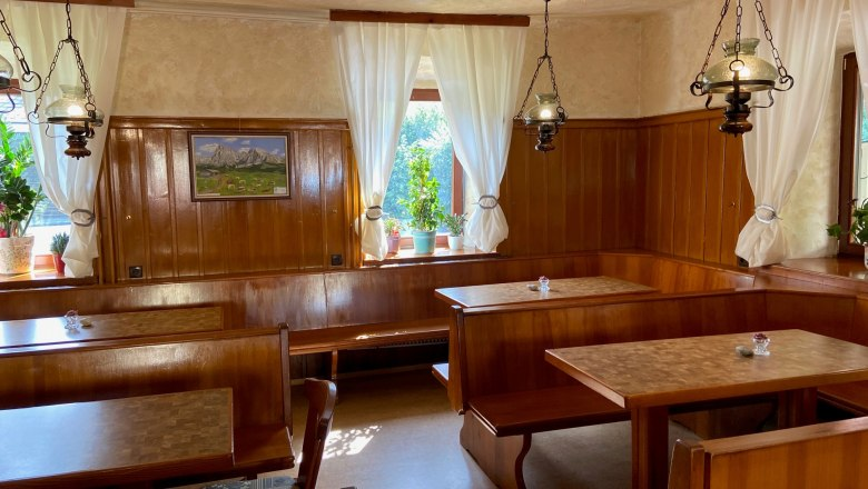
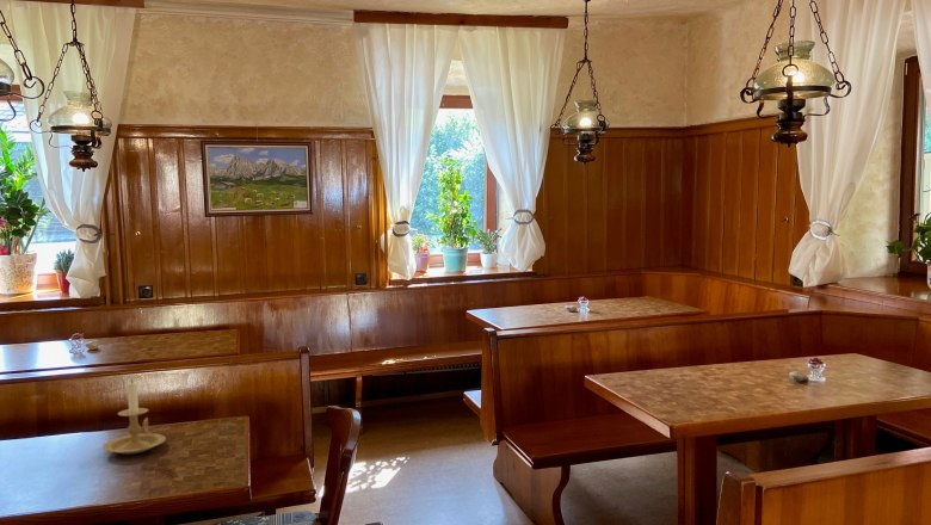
+ candle holder [101,378,167,456]
